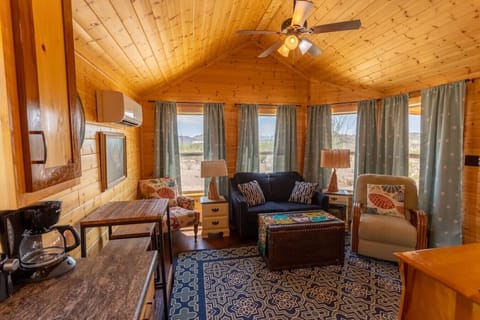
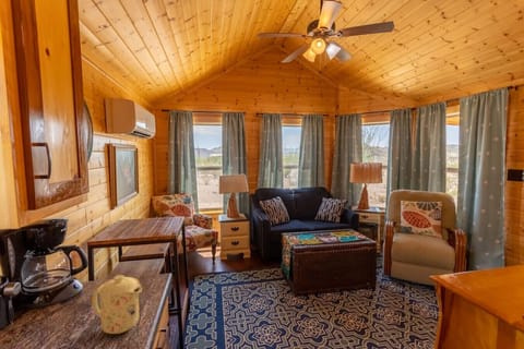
+ mug [92,274,143,335]
